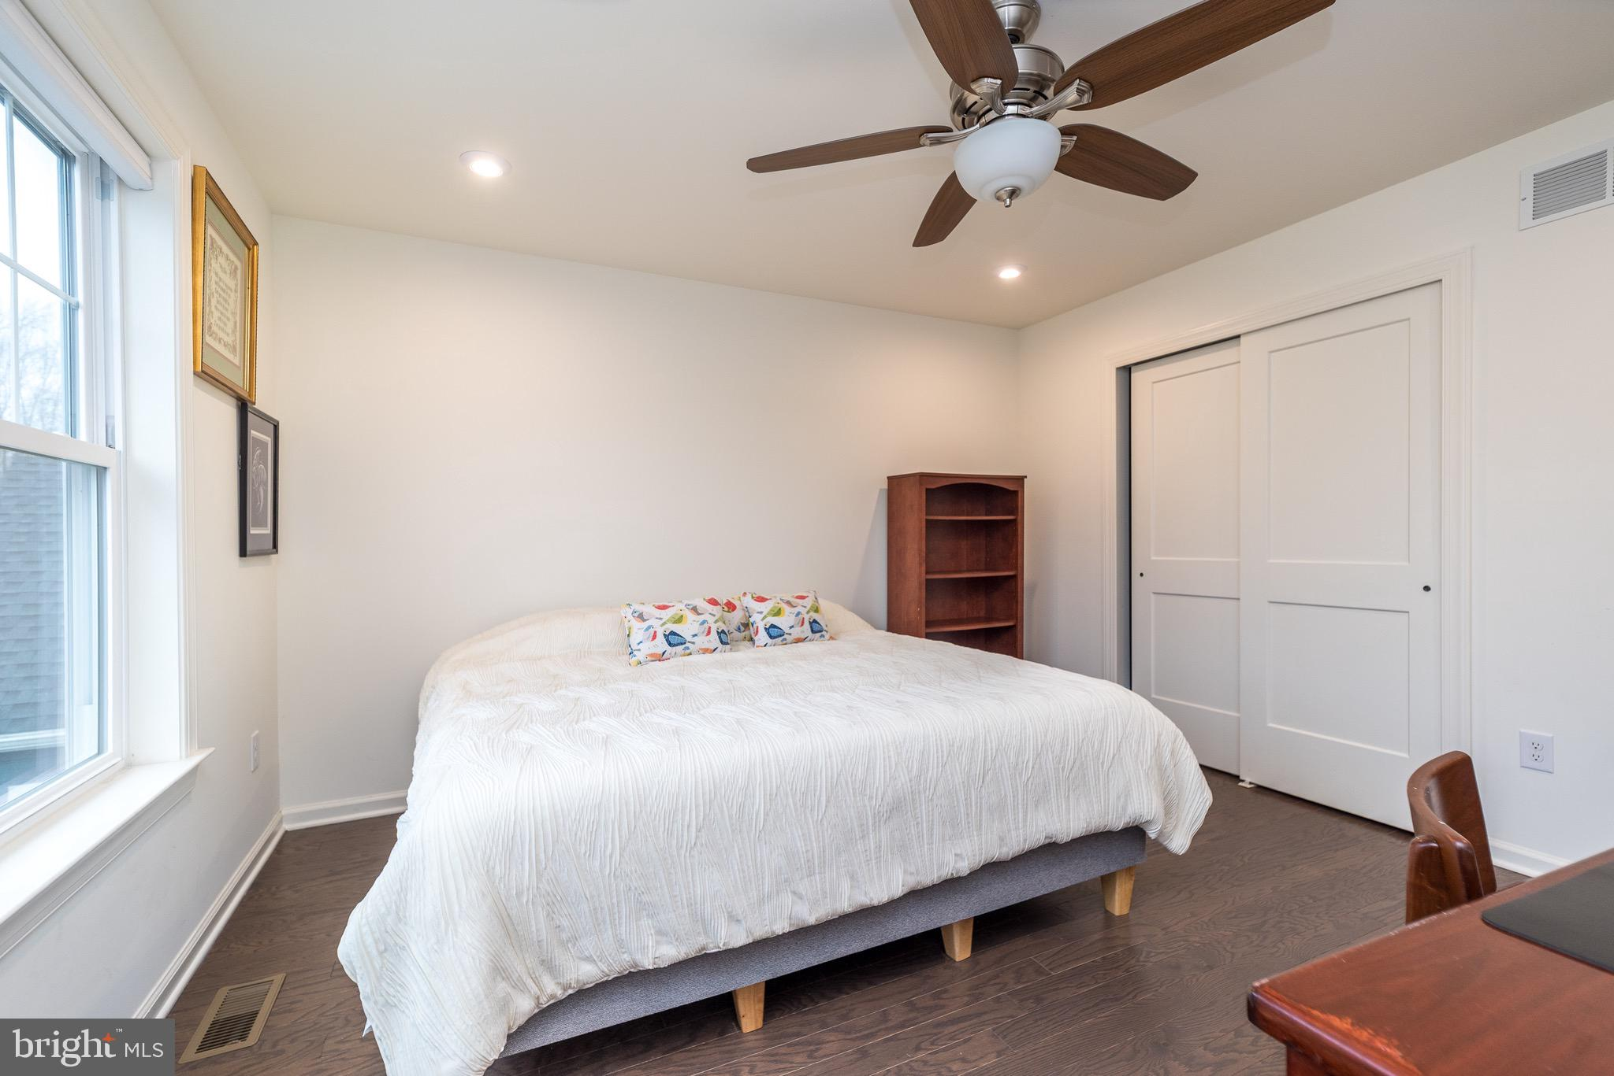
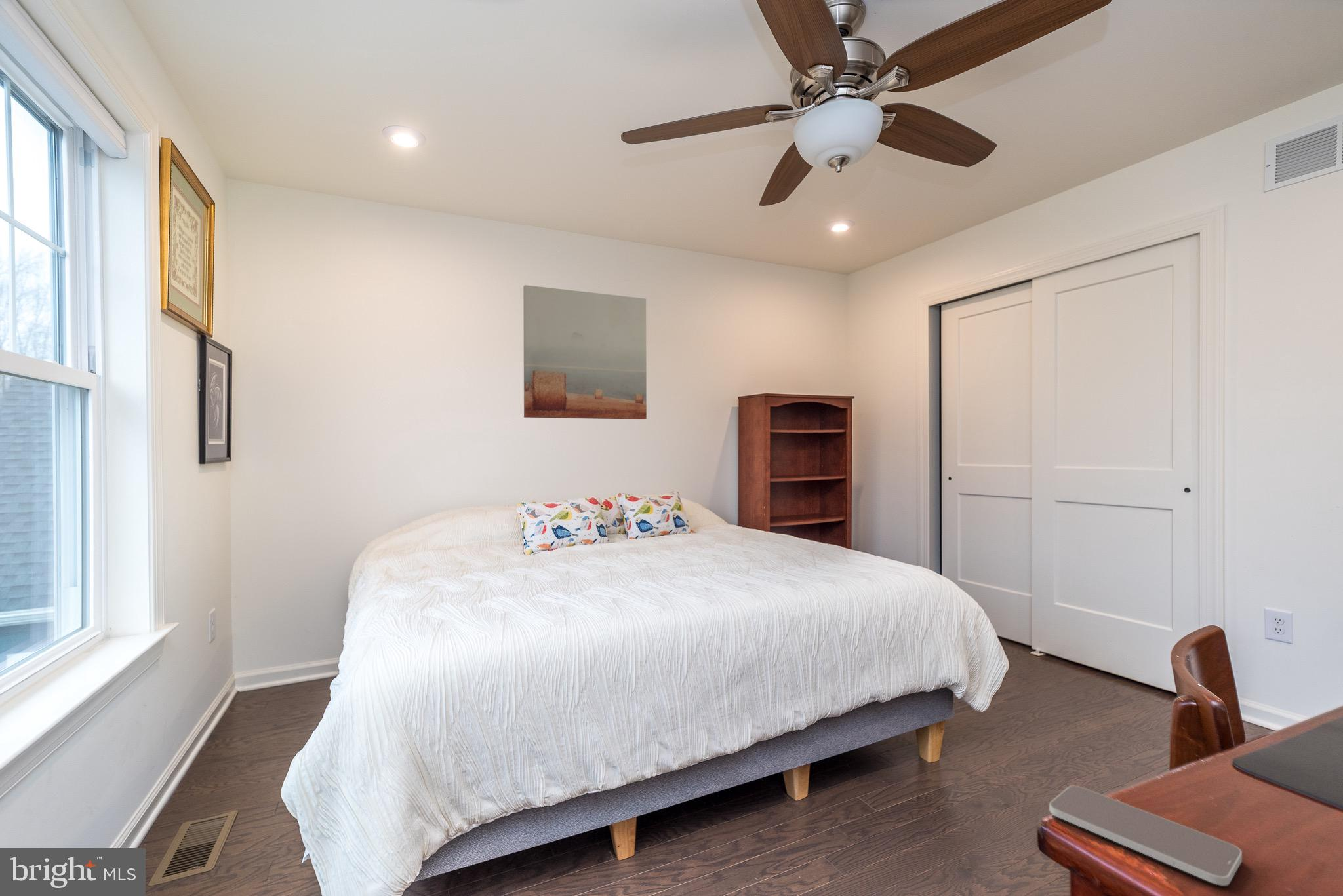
+ smartphone [1049,785,1243,886]
+ wall art [523,284,647,420]
